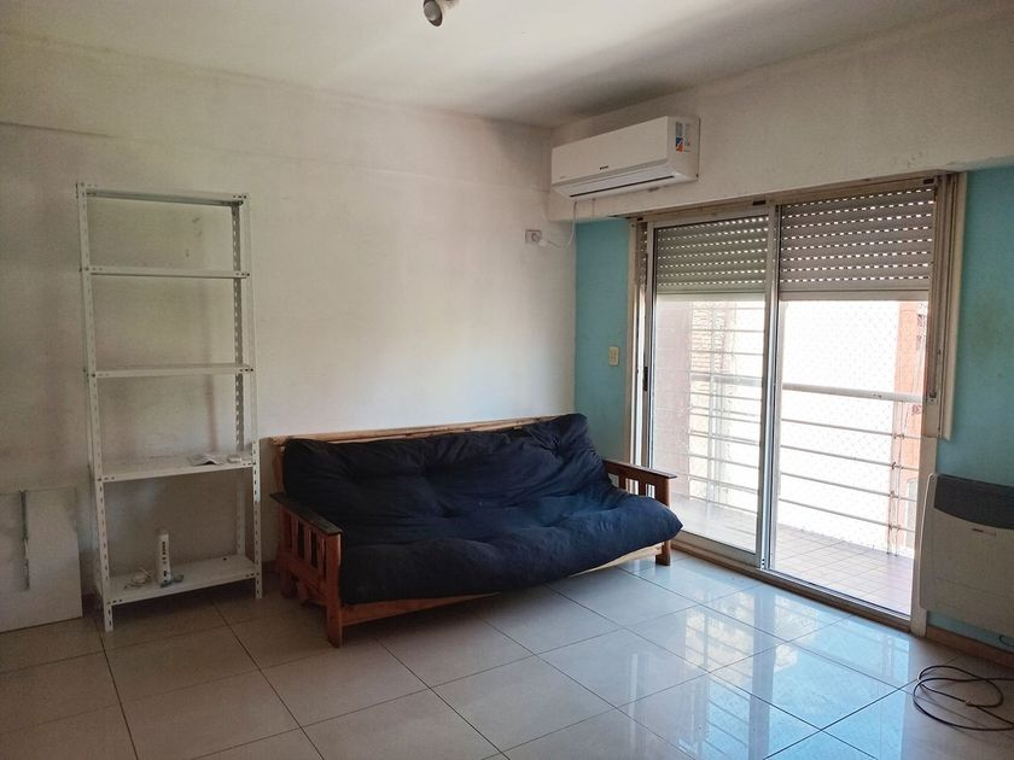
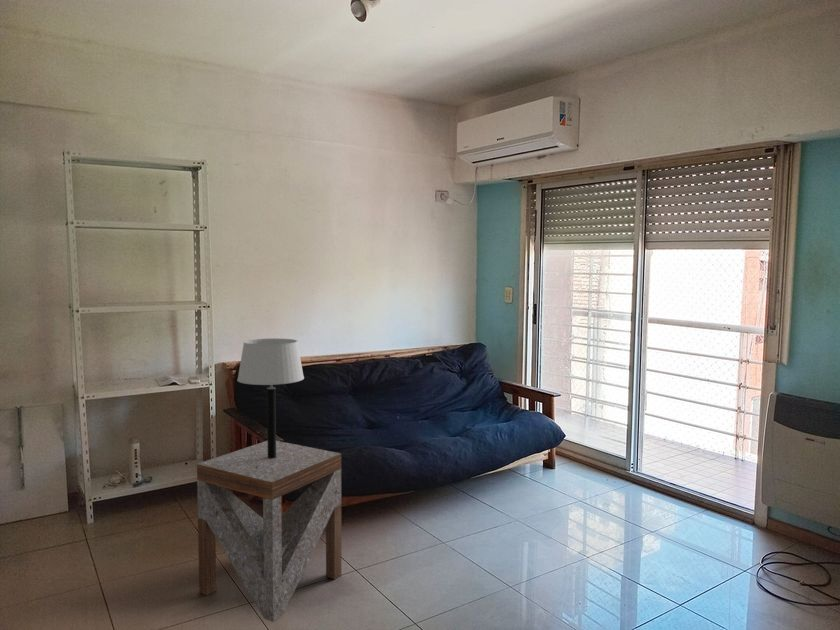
+ side table [196,440,342,623]
+ table lamp [236,337,305,458]
